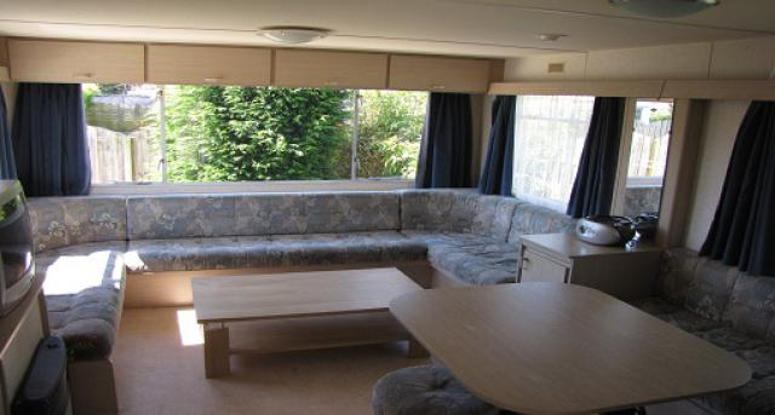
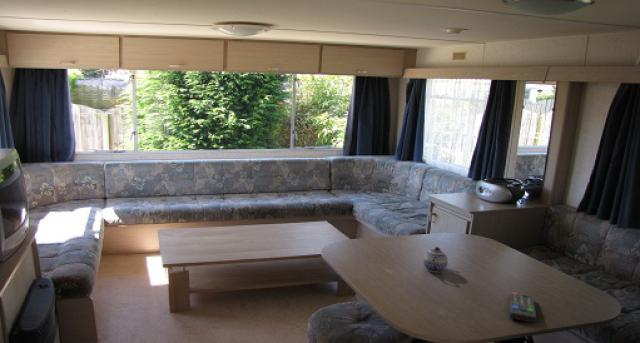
+ teapot [422,246,449,274]
+ remote control [508,291,537,324]
